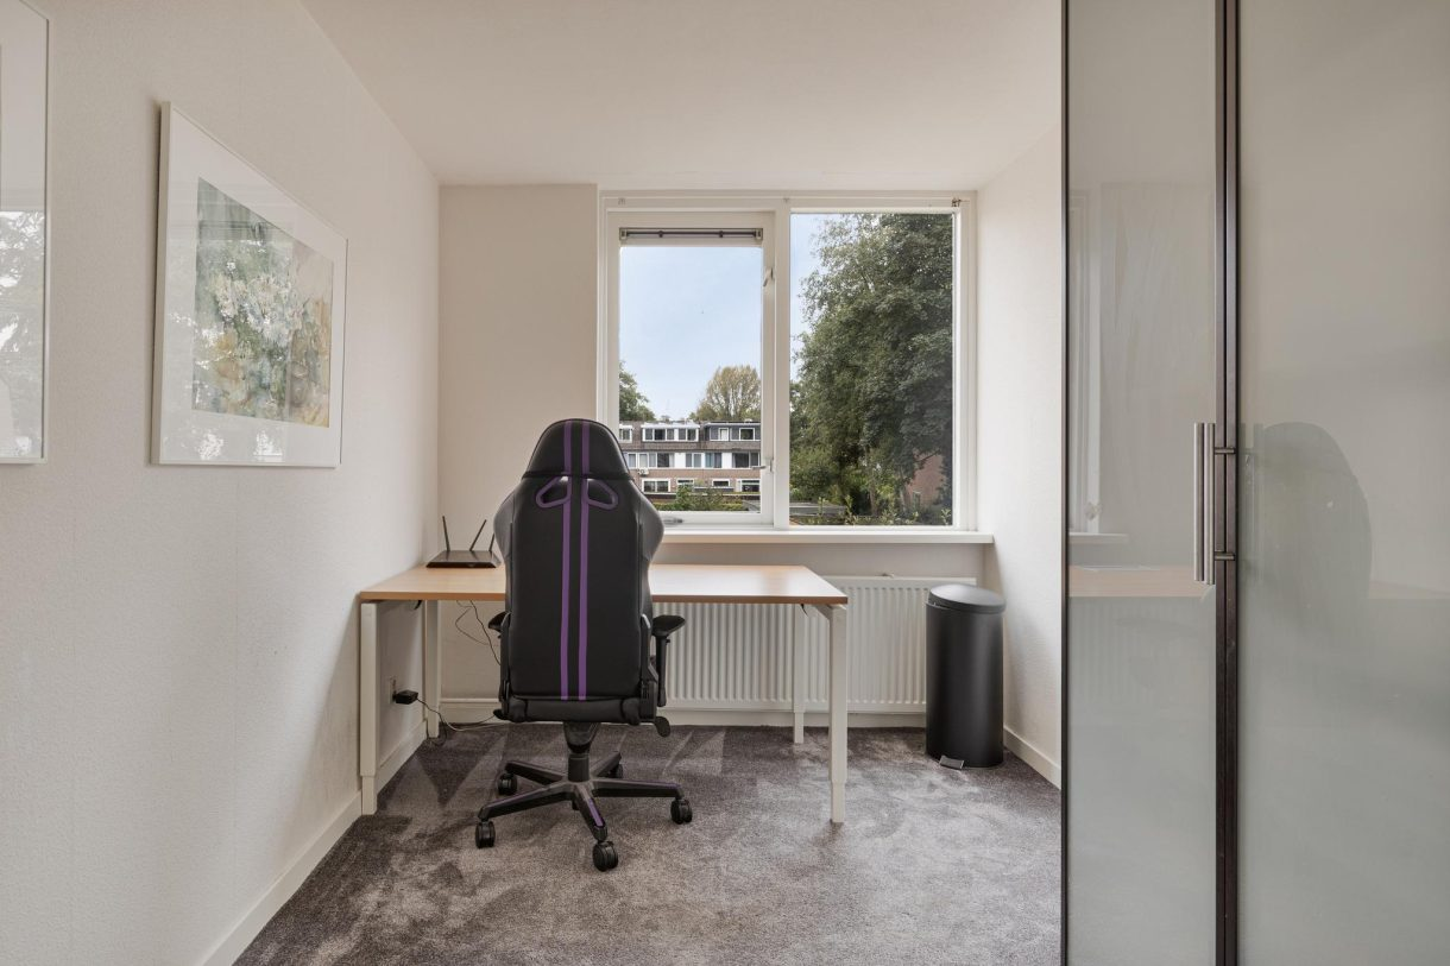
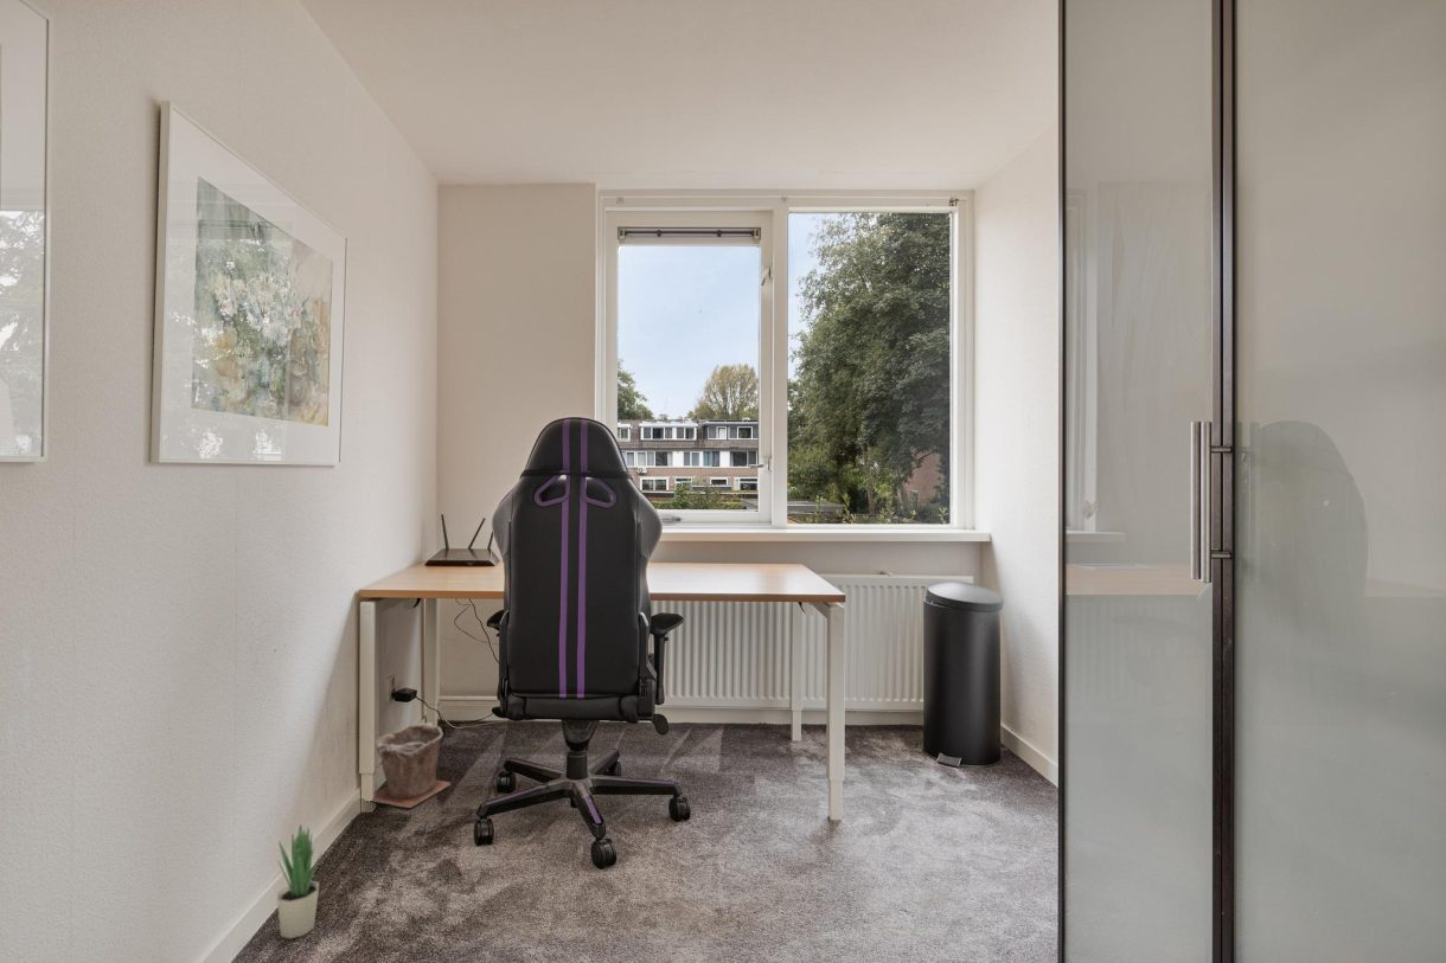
+ plant pot [371,721,452,809]
+ potted plant [276,823,324,939]
